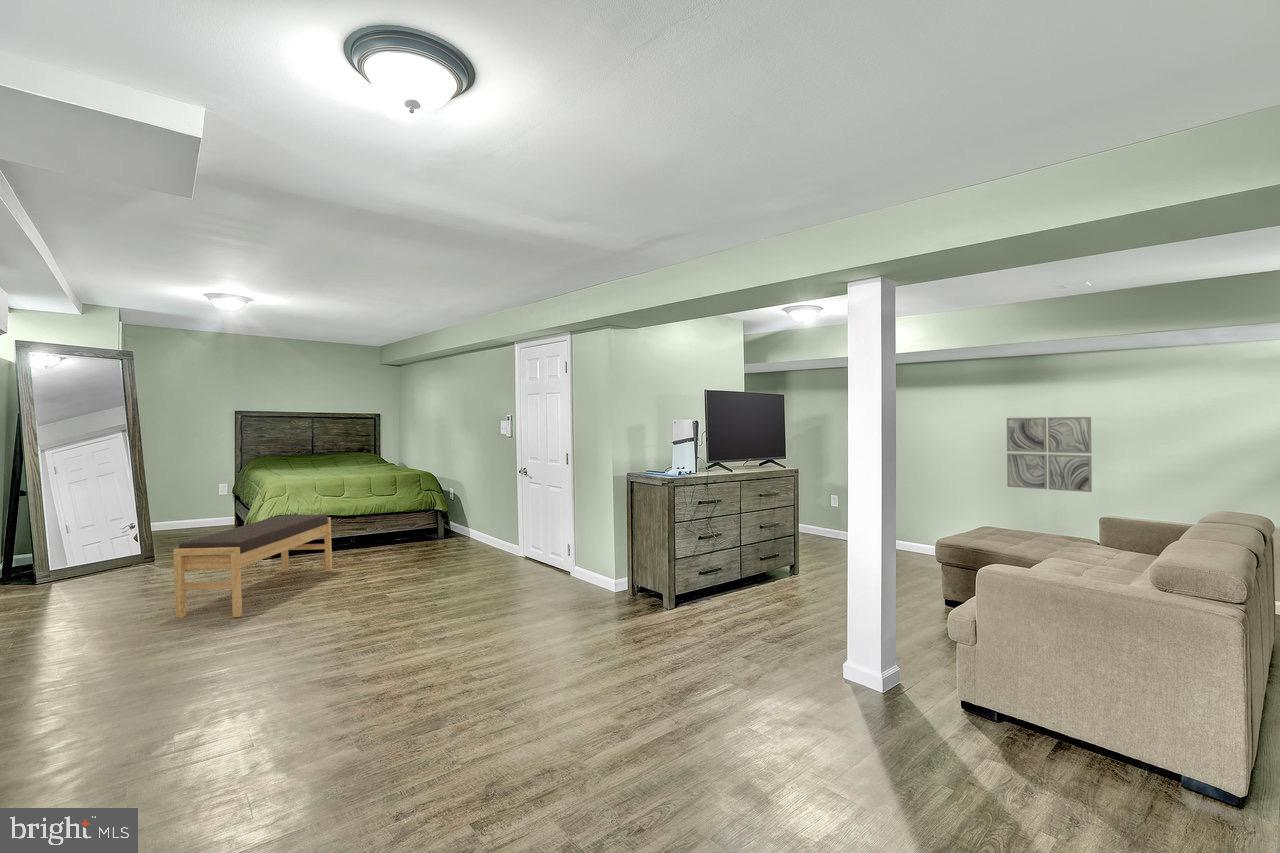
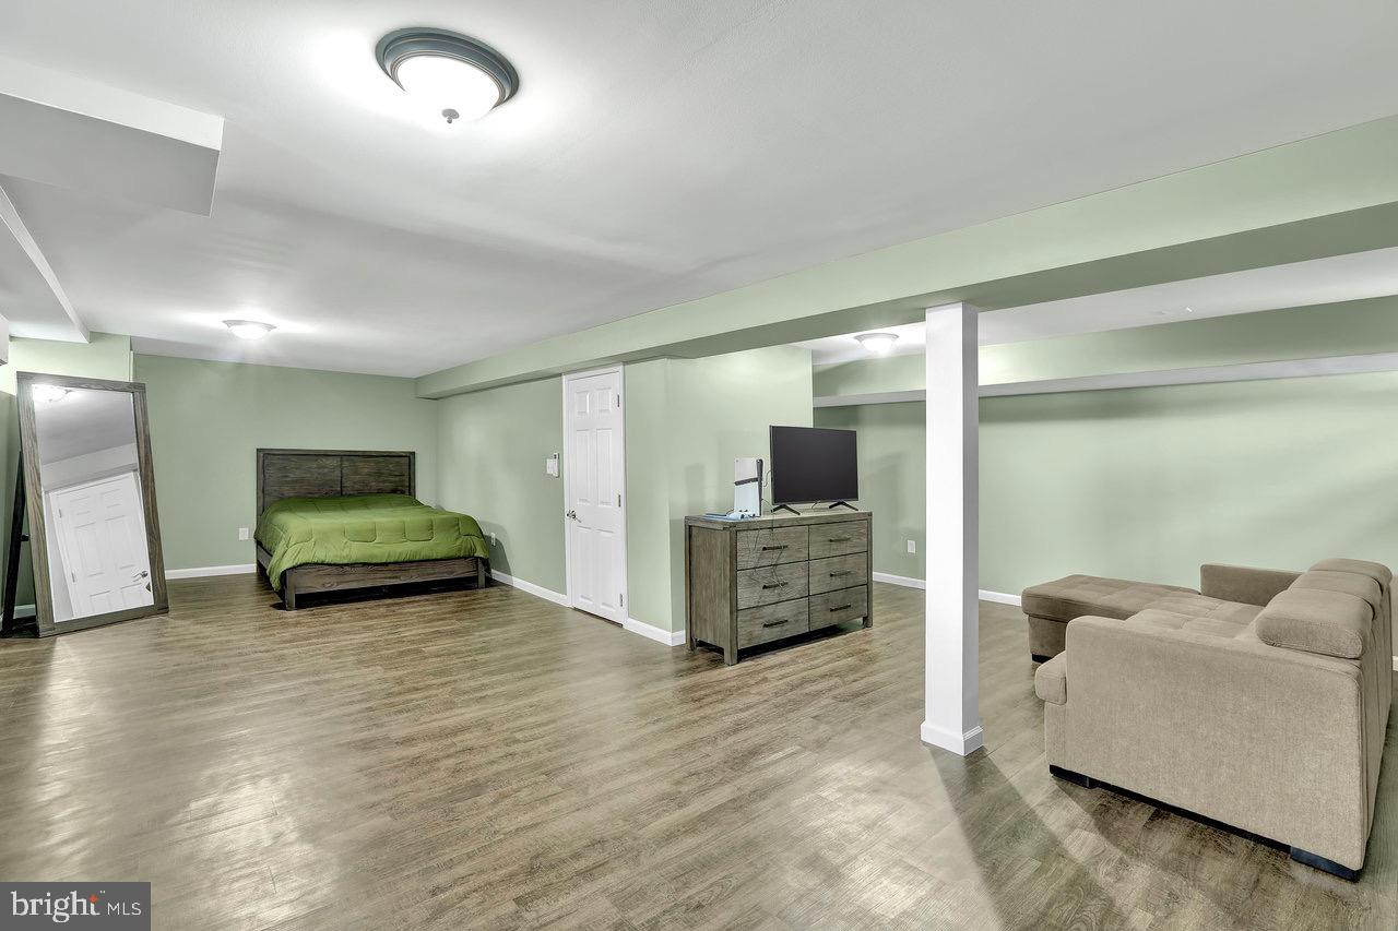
- wall art [1006,416,1093,493]
- bench [172,514,333,618]
